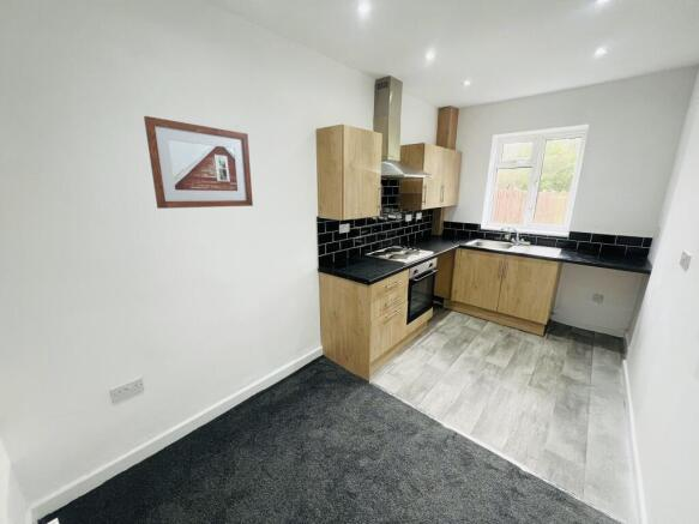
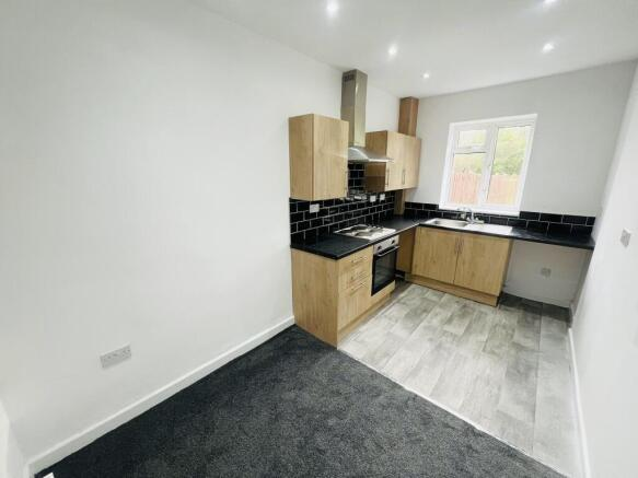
- picture frame [143,115,254,210]
